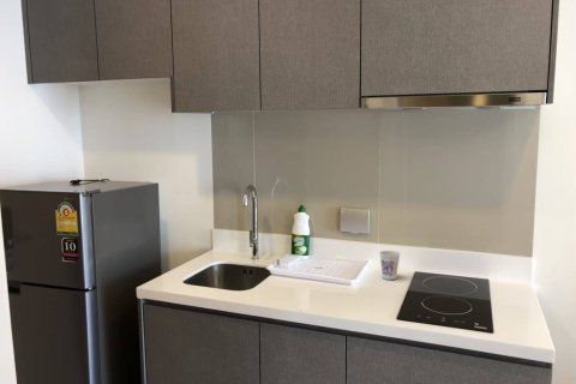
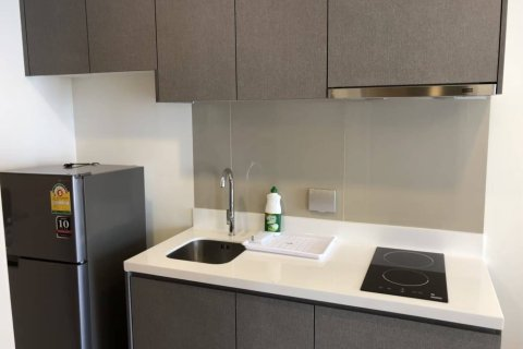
- cup [378,250,401,281]
